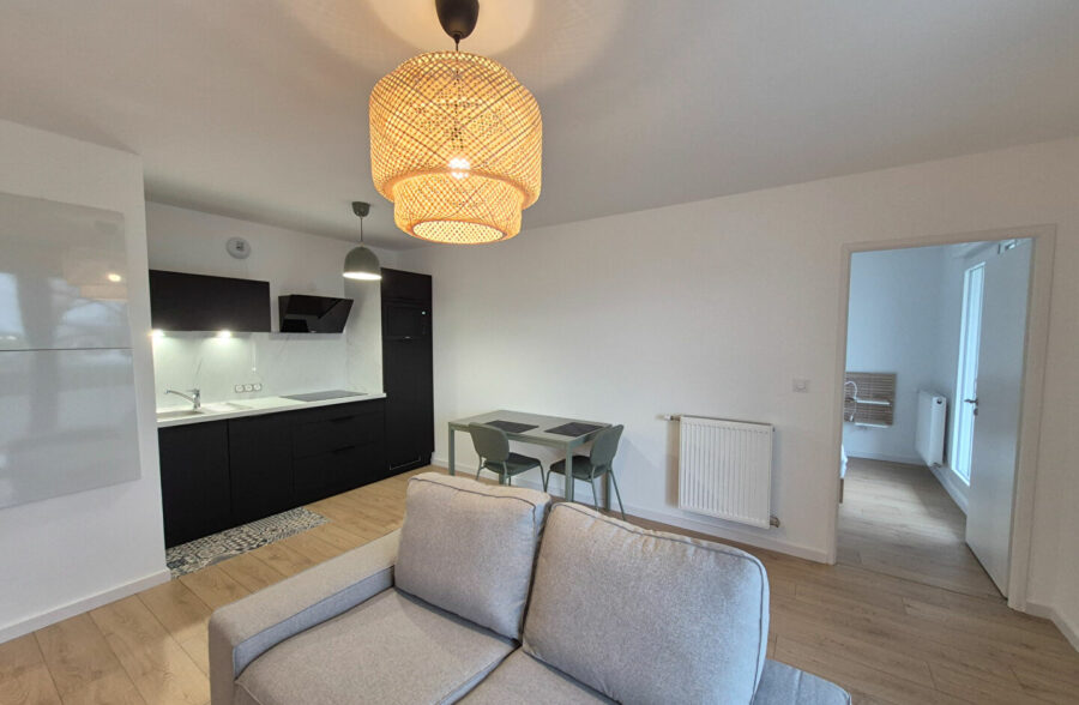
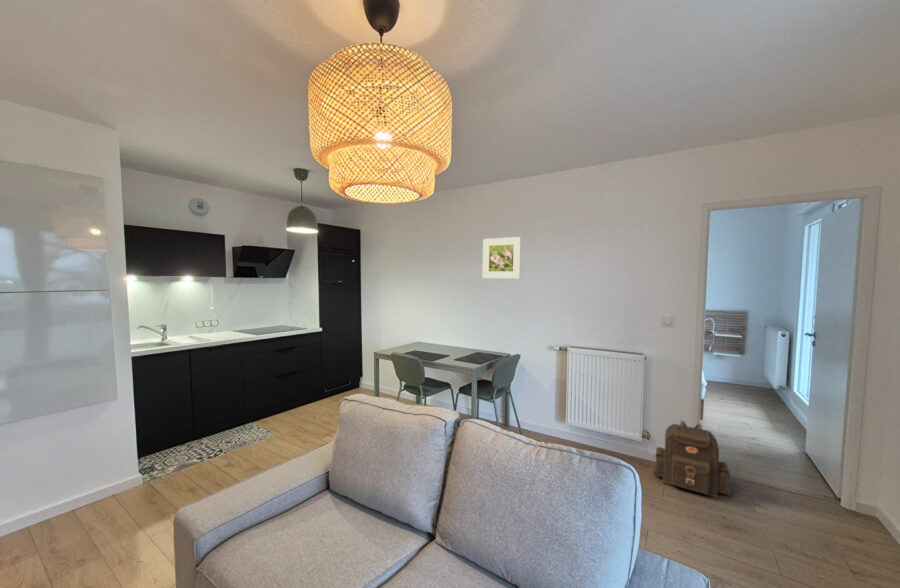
+ backpack [653,420,731,499]
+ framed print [482,236,522,279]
